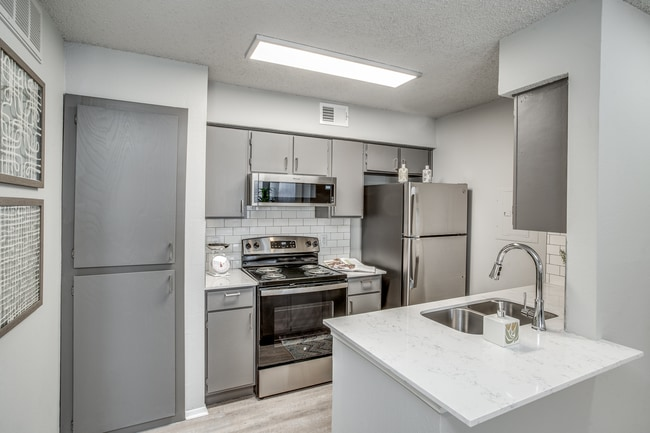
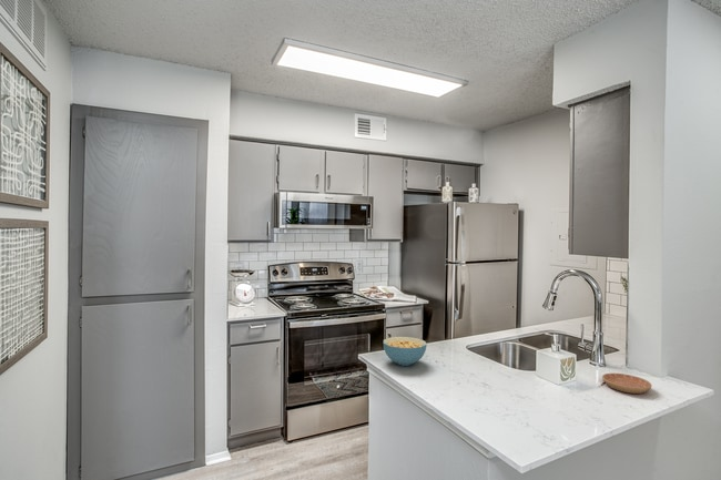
+ cereal bowl [383,336,427,367]
+ saucer [601,372,652,395]
